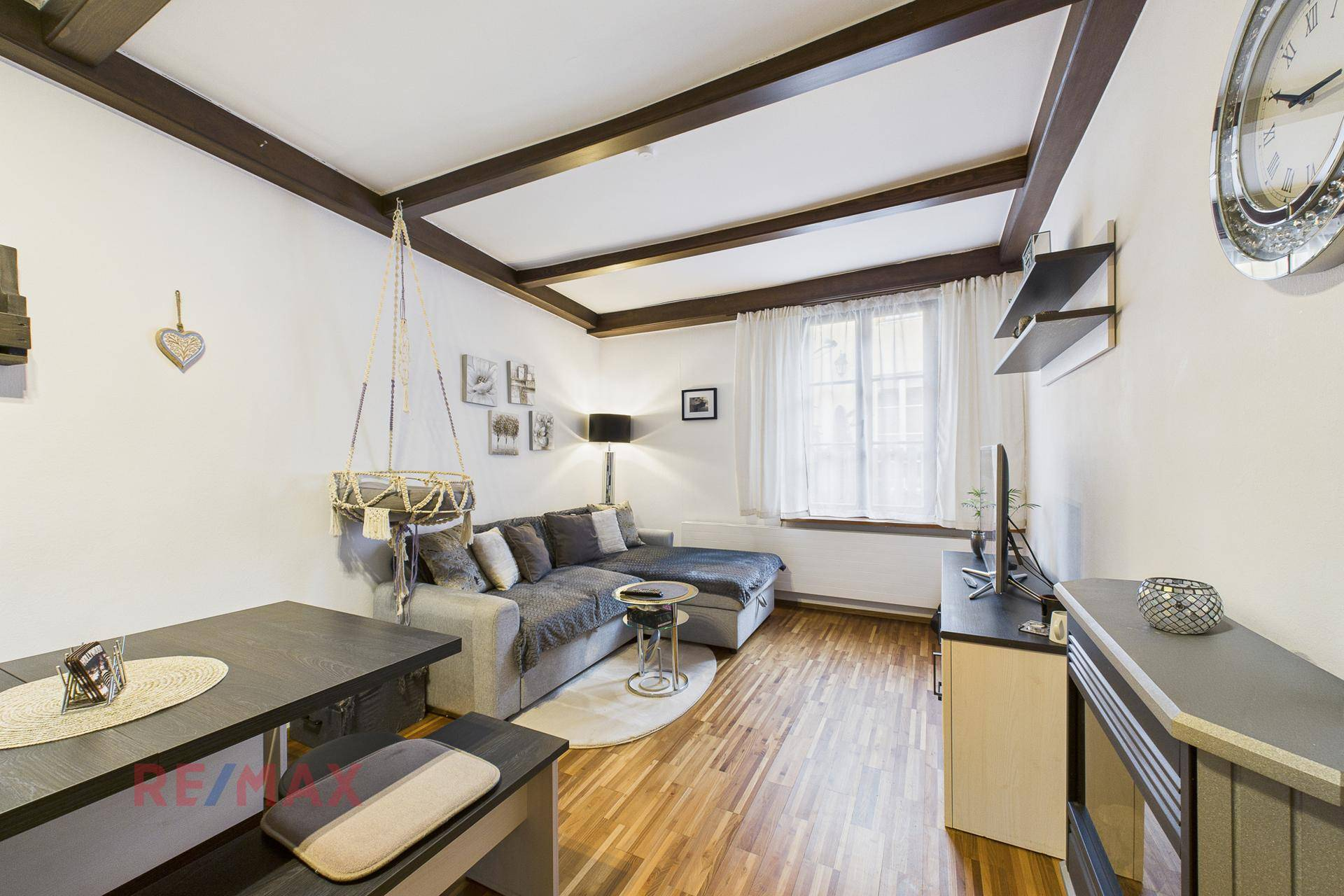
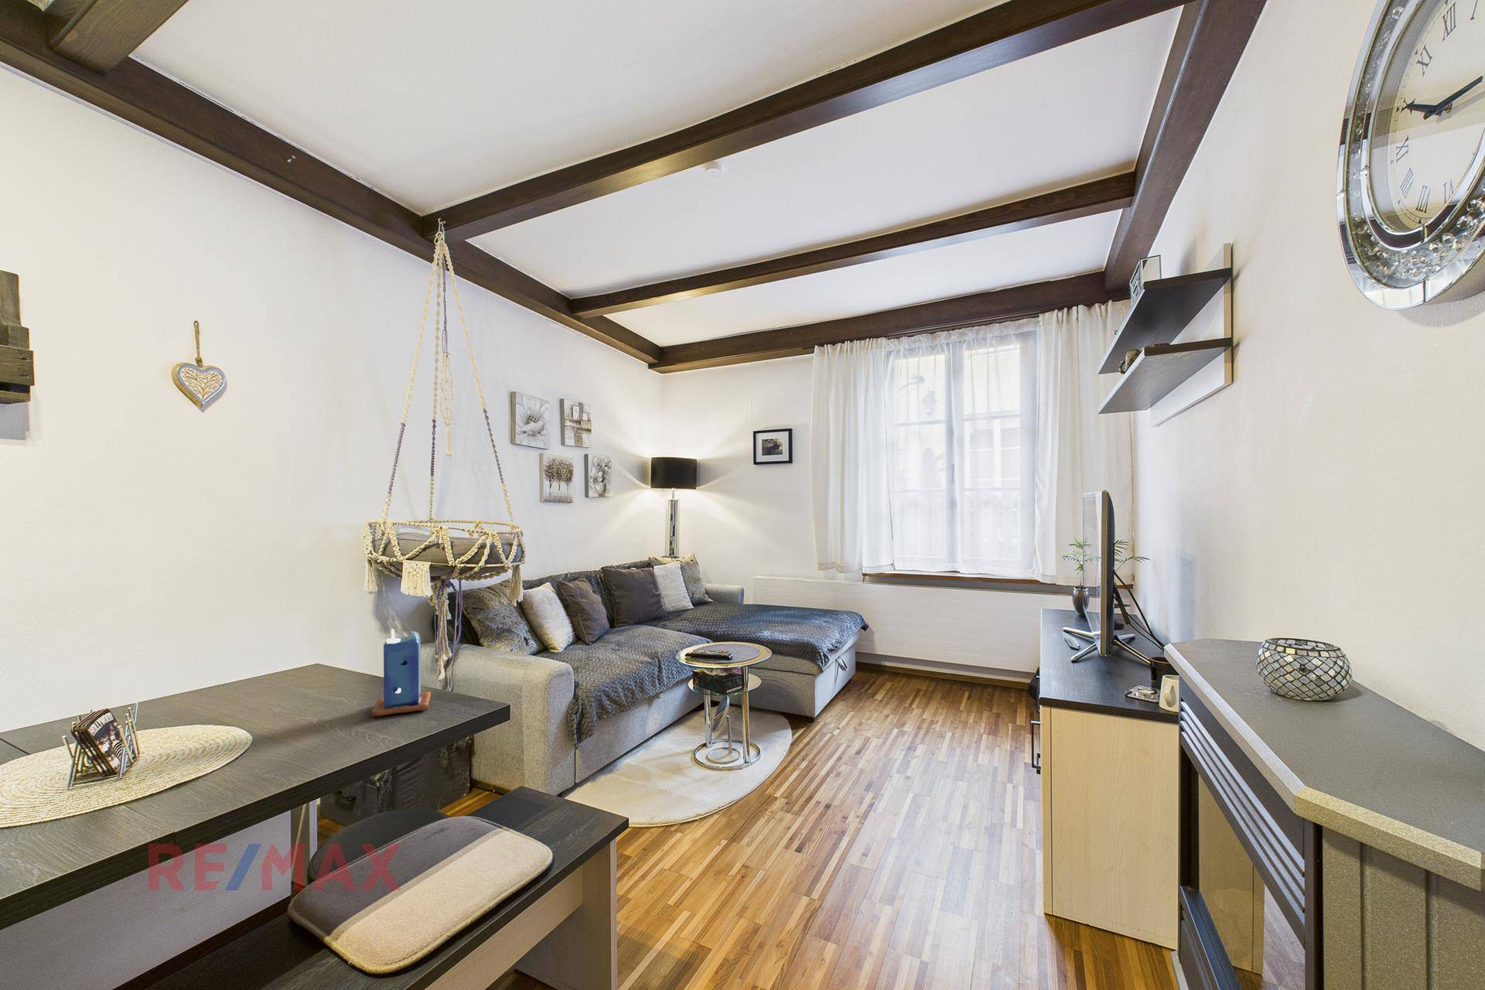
+ candle [371,628,432,718]
